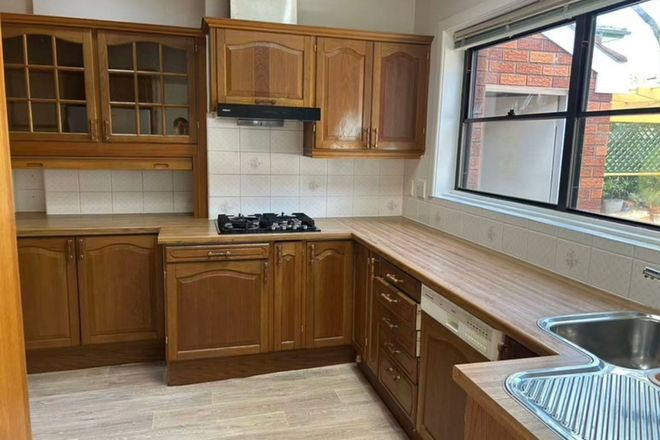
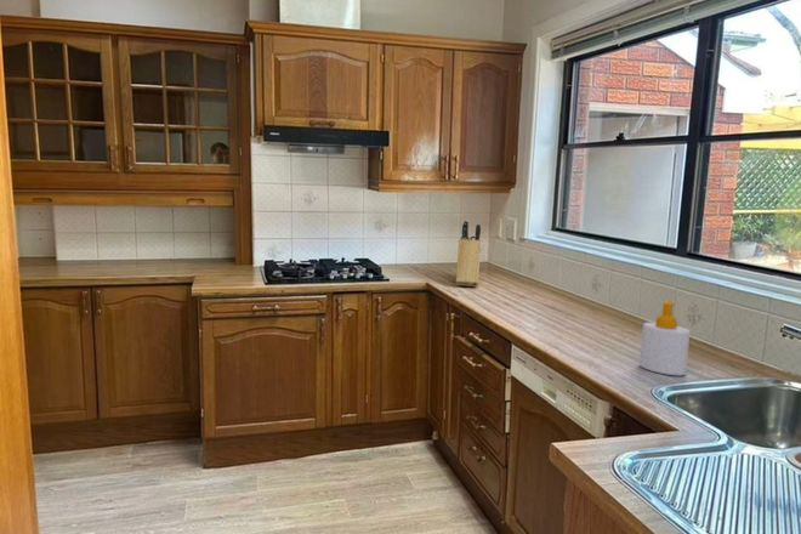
+ knife block [454,220,482,288]
+ soap bottle [638,300,692,376]
